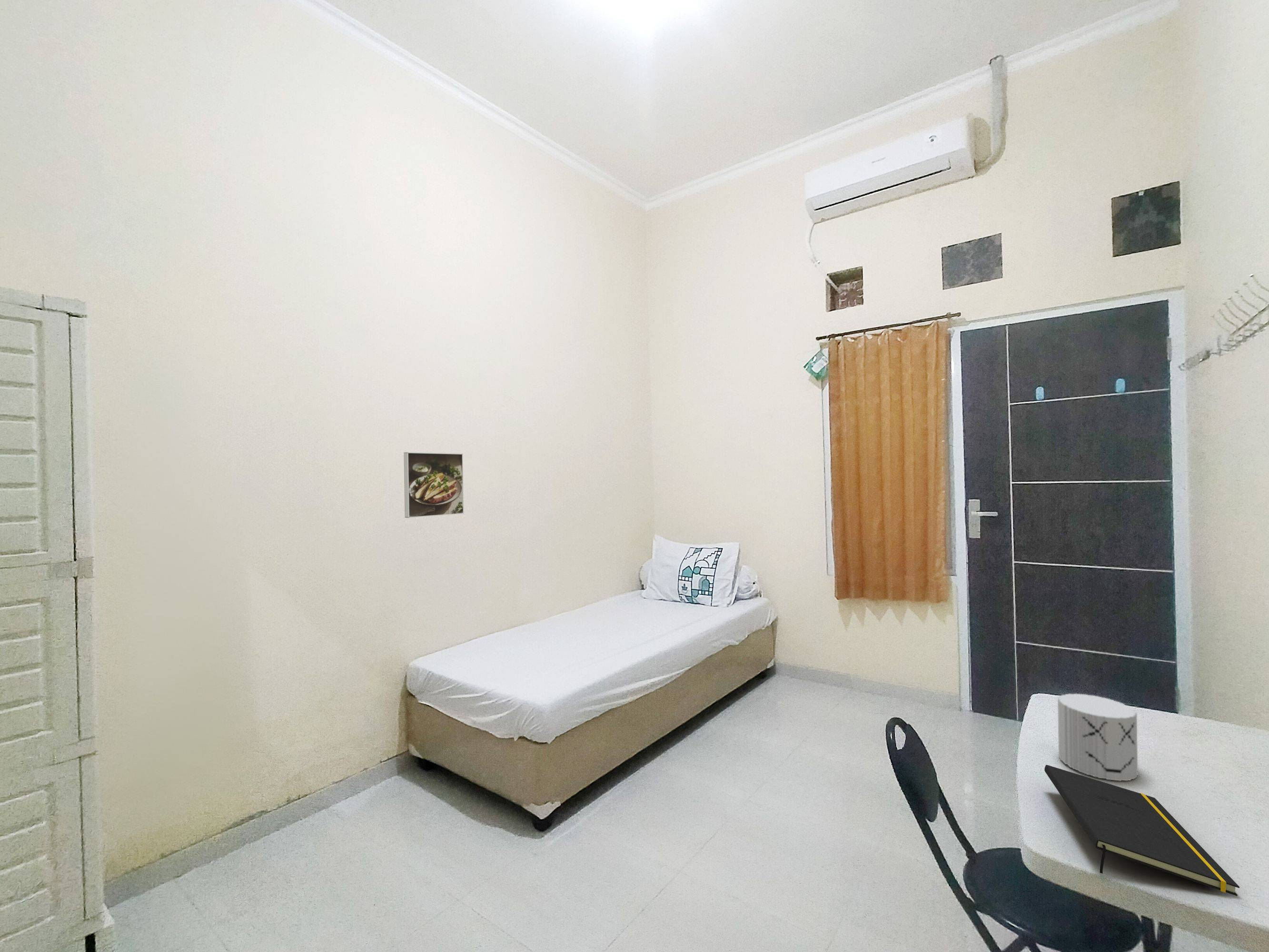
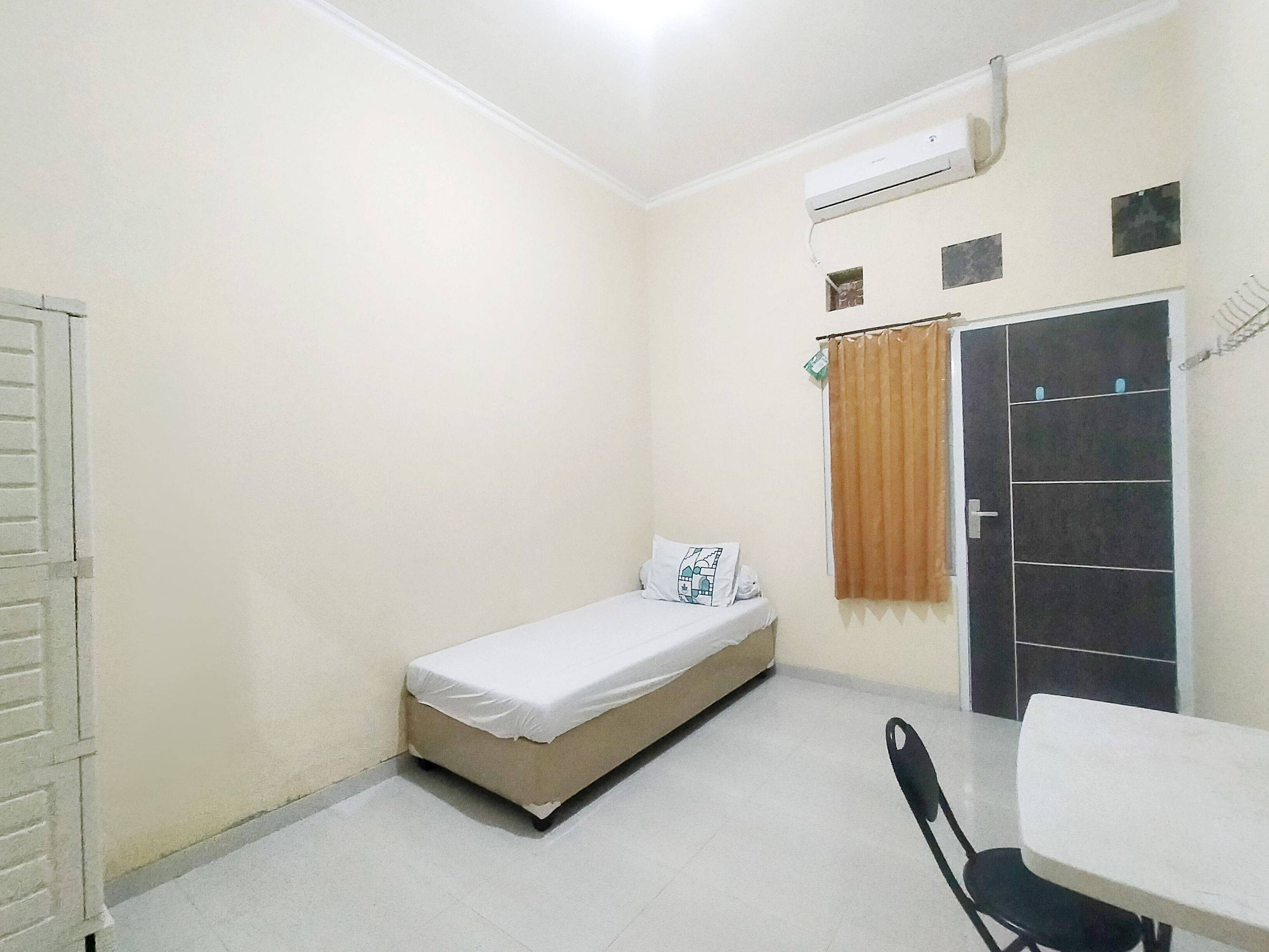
- mug [1057,693,1138,782]
- notepad [1044,764,1240,896]
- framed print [403,452,464,518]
